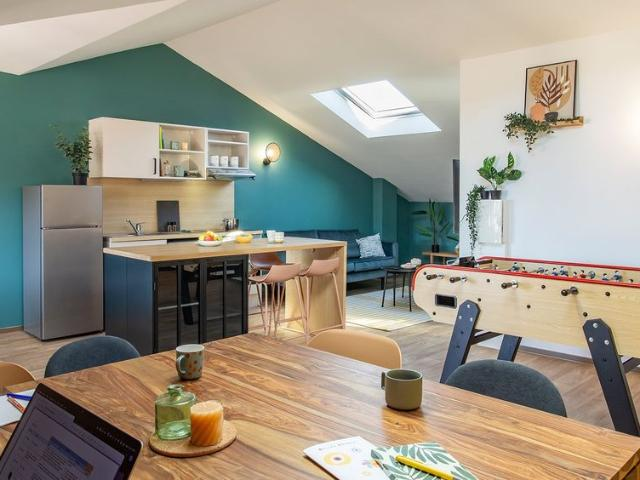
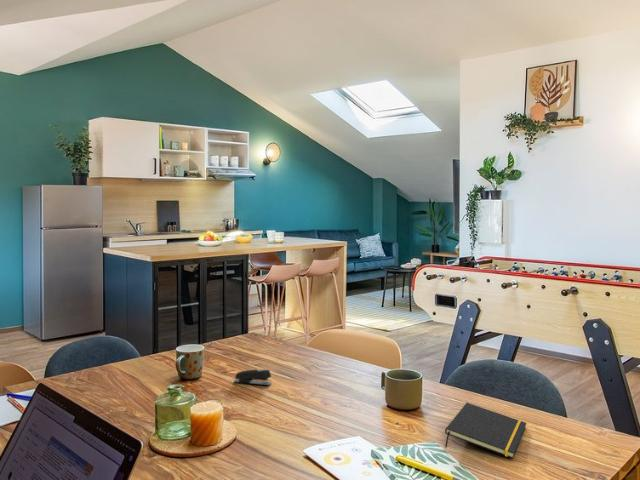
+ stapler [233,368,273,386]
+ notepad [444,402,528,459]
